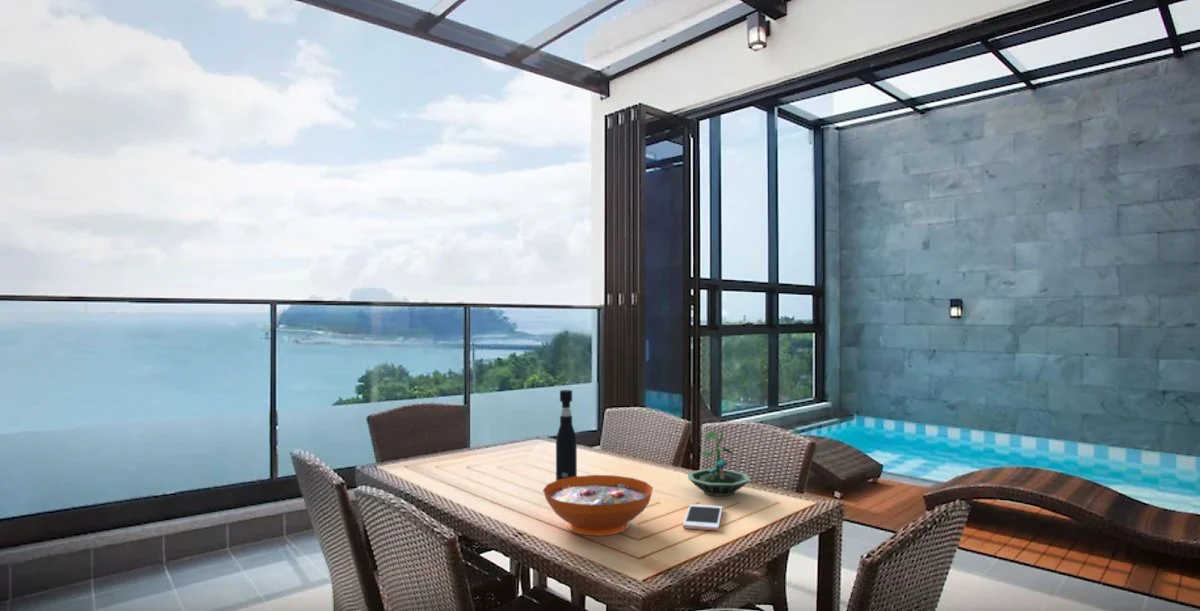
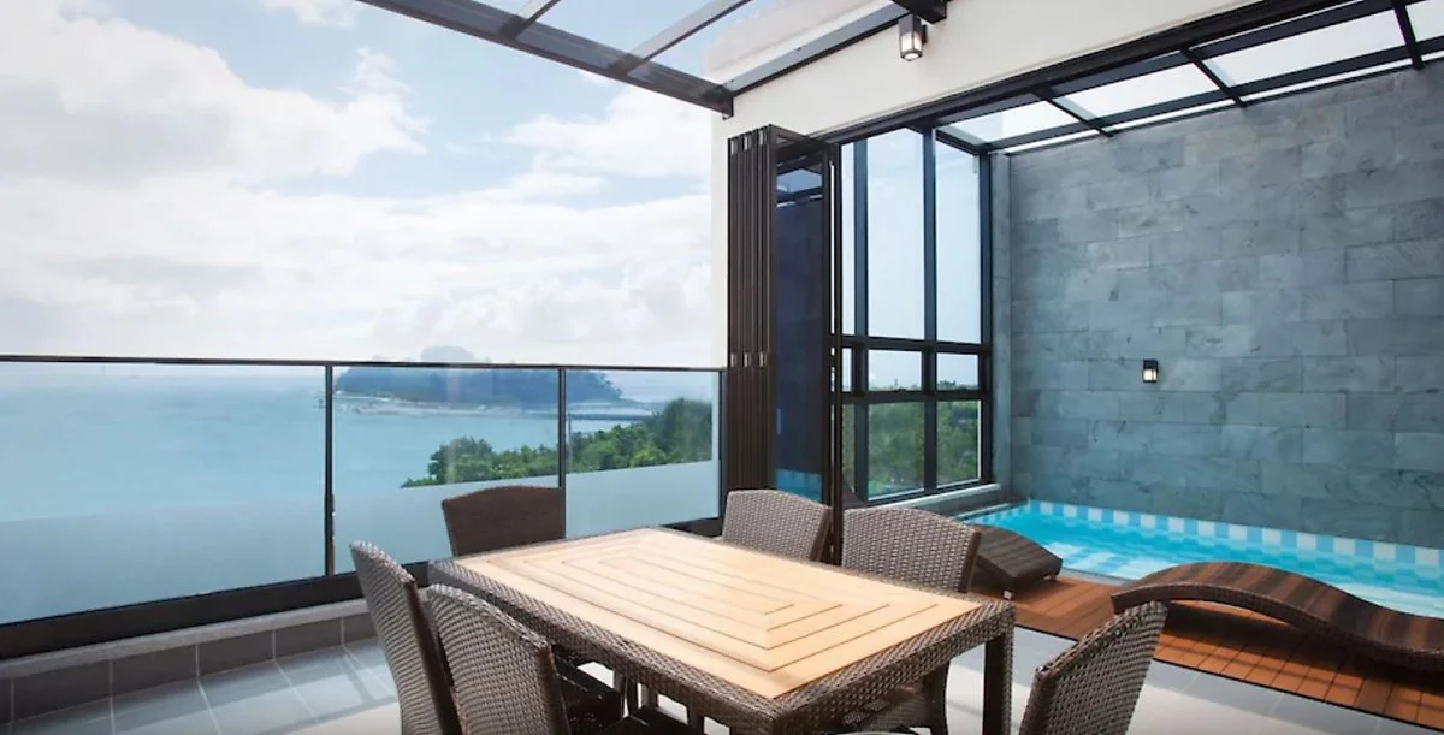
- pepper grinder [555,389,578,481]
- cell phone [682,503,724,531]
- terrarium [686,428,752,497]
- decorative bowl [542,474,654,537]
